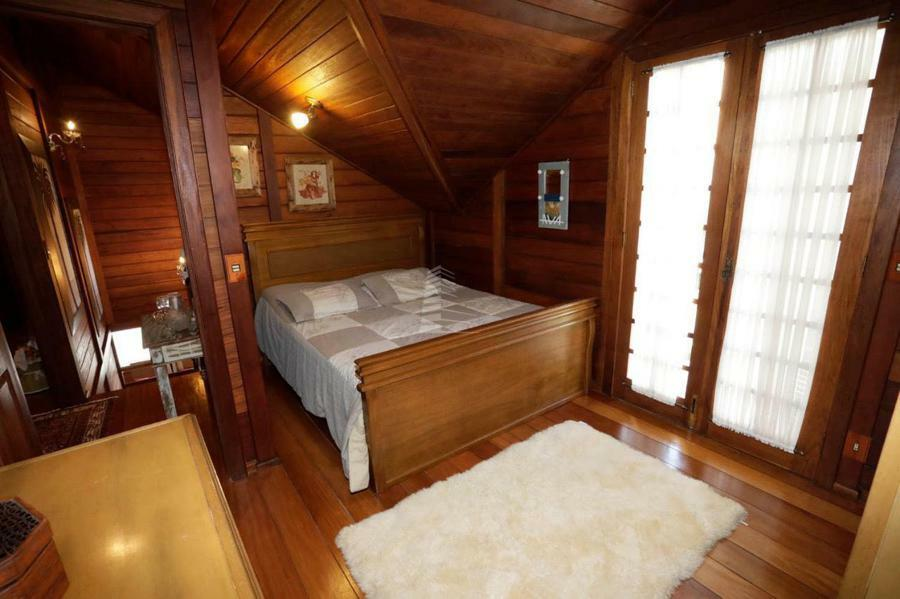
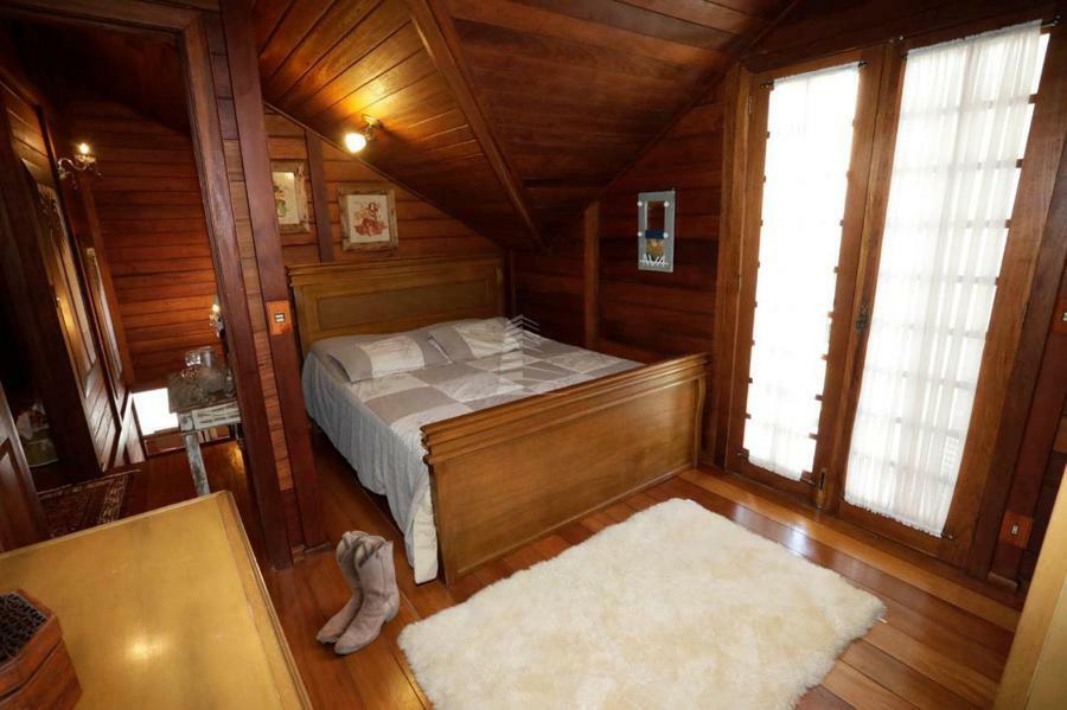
+ boots [315,530,401,655]
